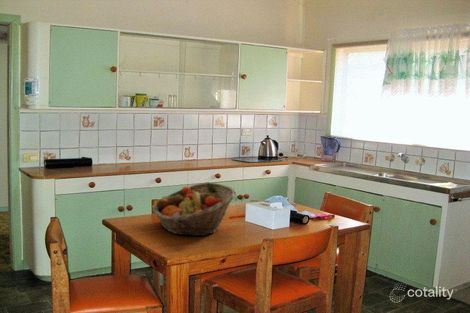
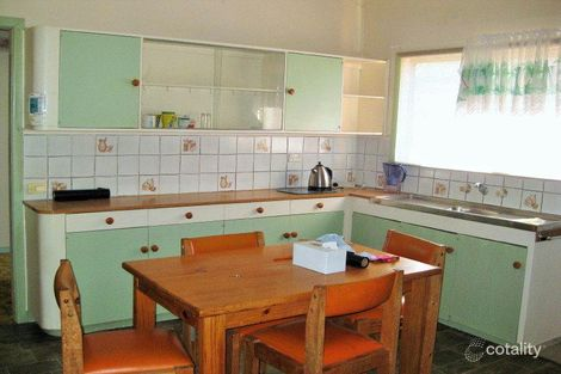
- fruit basket [152,181,238,237]
